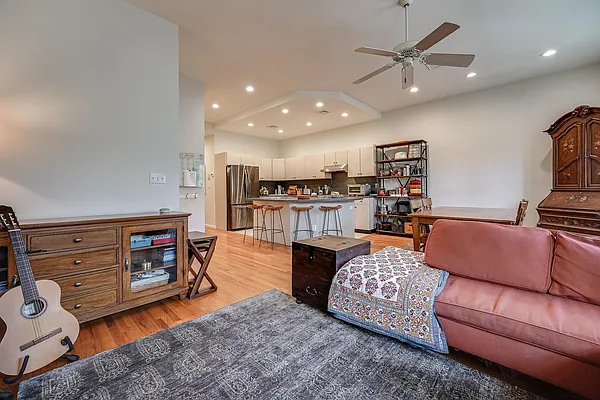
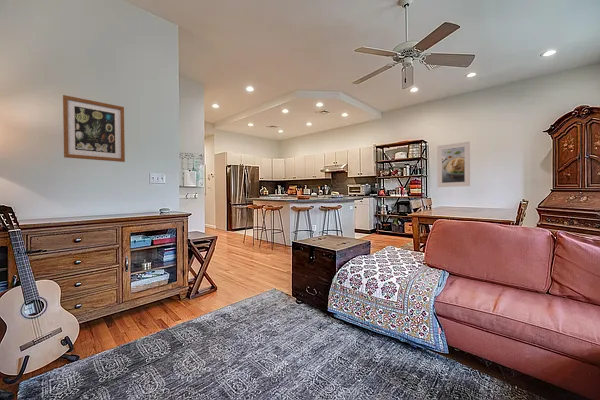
+ wall art [62,94,126,163]
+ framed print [436,141,471,188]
